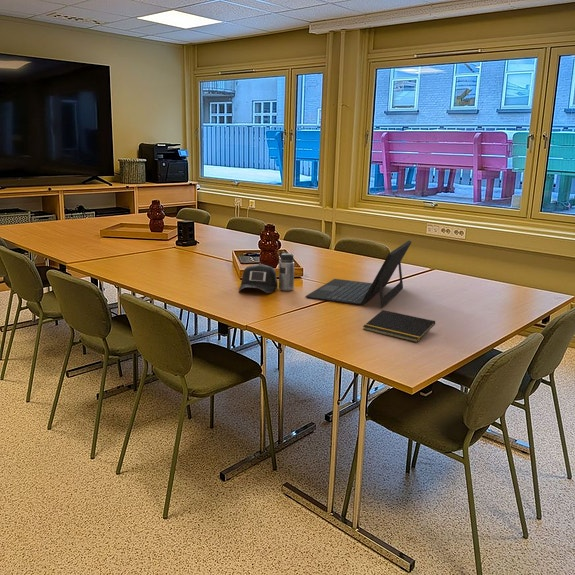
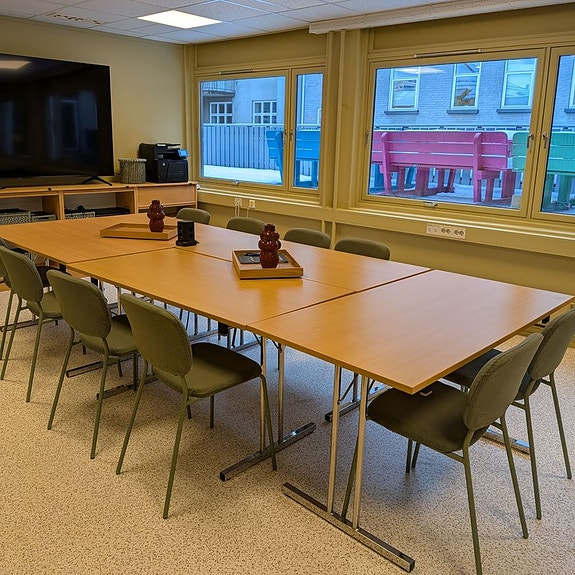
- notepad [362,309,436,343]
- laptop [305,240,413,309]
- water bottle [238,250,295,294]
